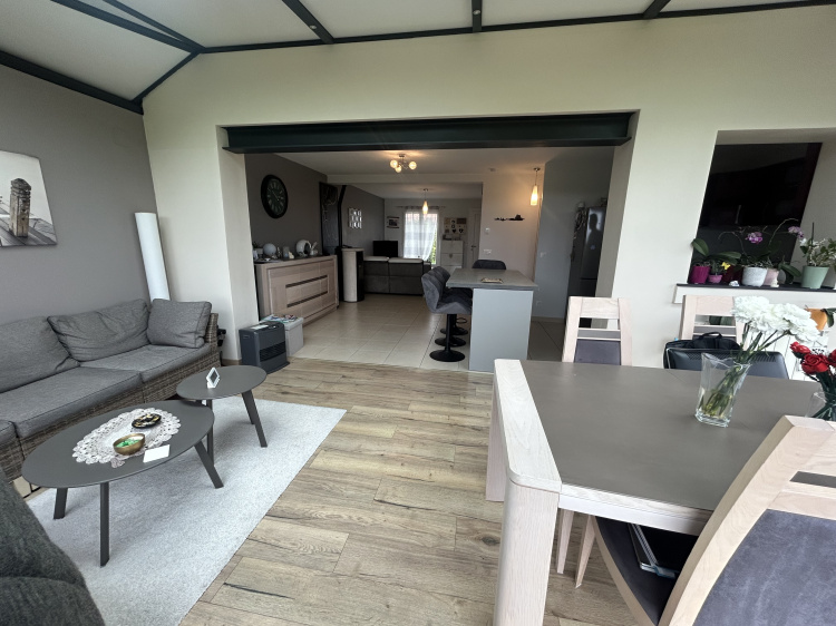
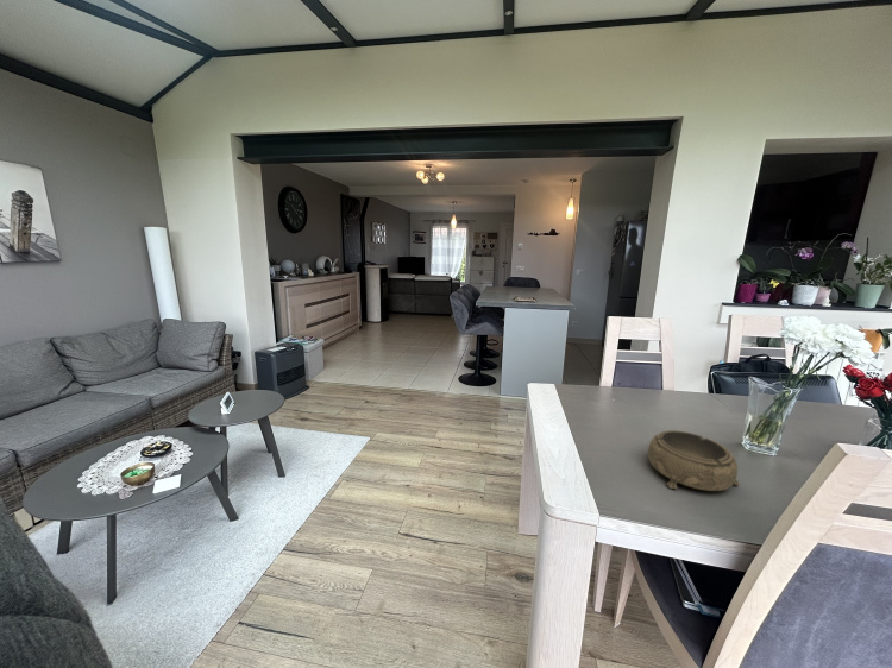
+ decorative bowl [647,429,741,492]
